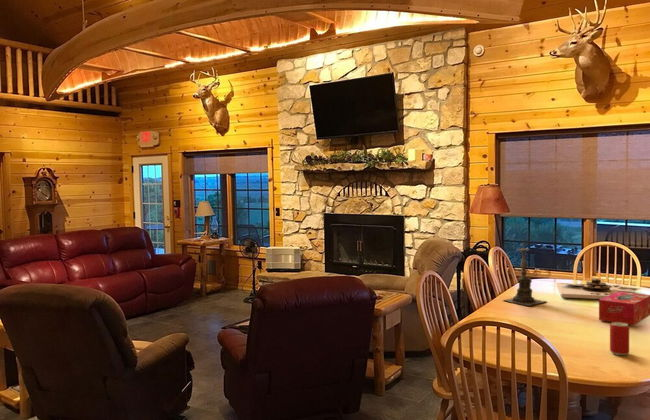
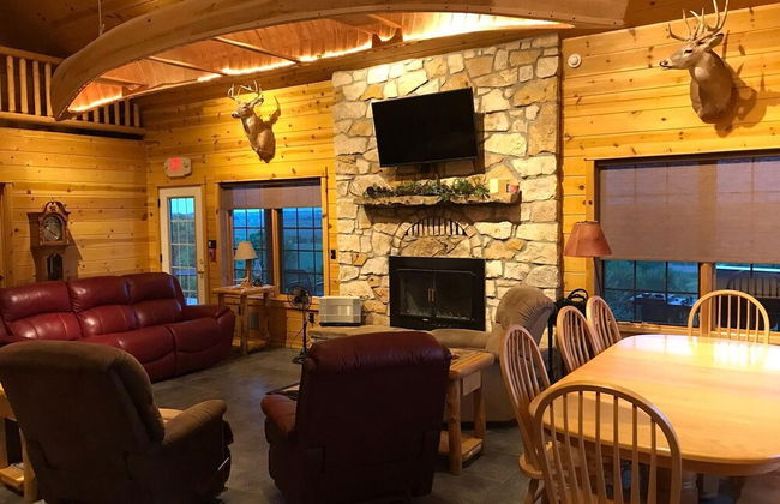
- tissue box [598,291,650,326]
- beer can [609,322,630,356]
- candle holder [502,239,548,307]
- board game [555,277,641,300]
